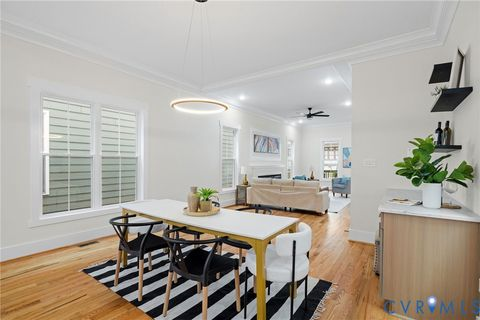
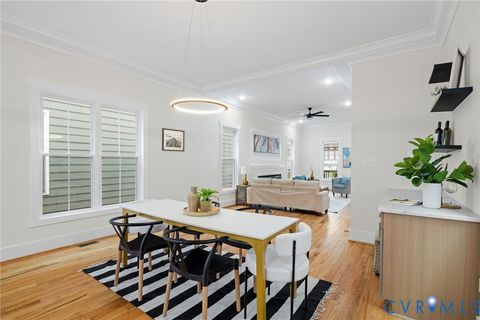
+ wall art [161,127,186,153]
